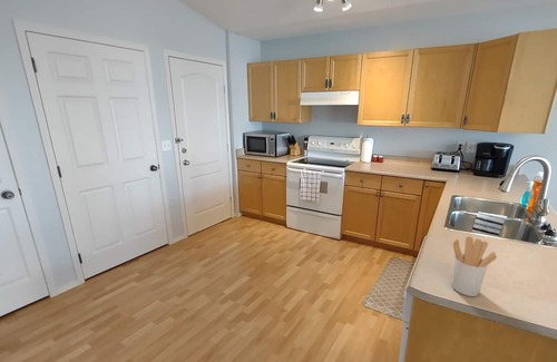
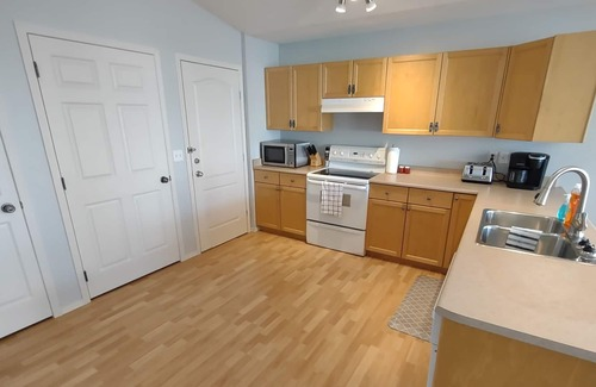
- utensil holder [451,235,498,297]
